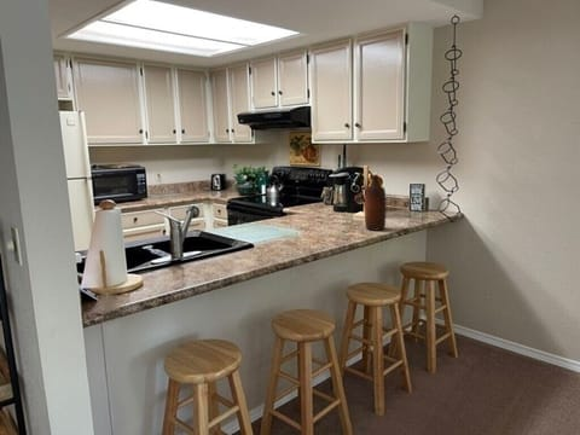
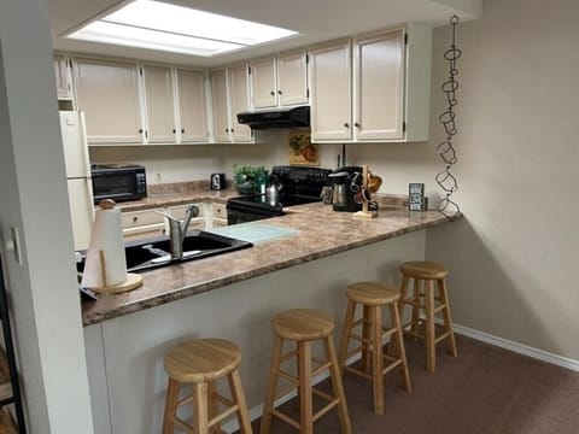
- bottle [364,174,387,232]
